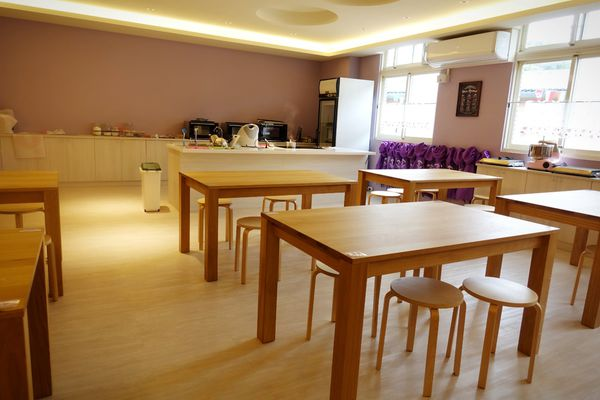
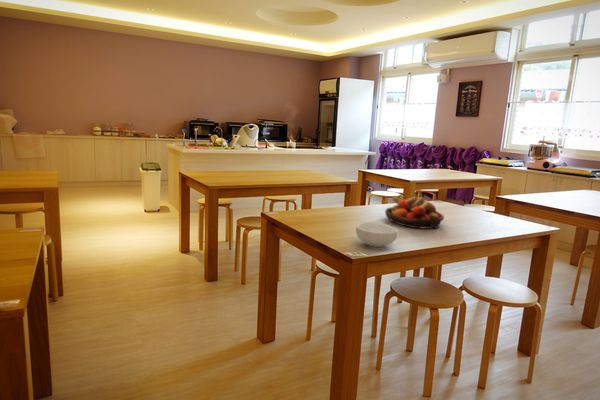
+ cereal bowl [355,222,399,248]
+ fruit bowl [384,195,445,229]
